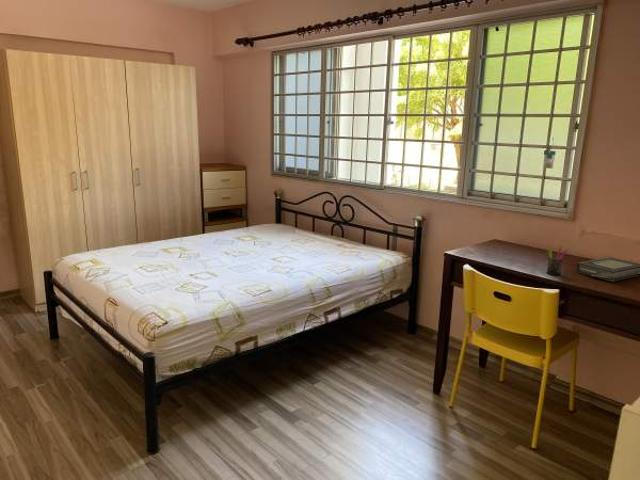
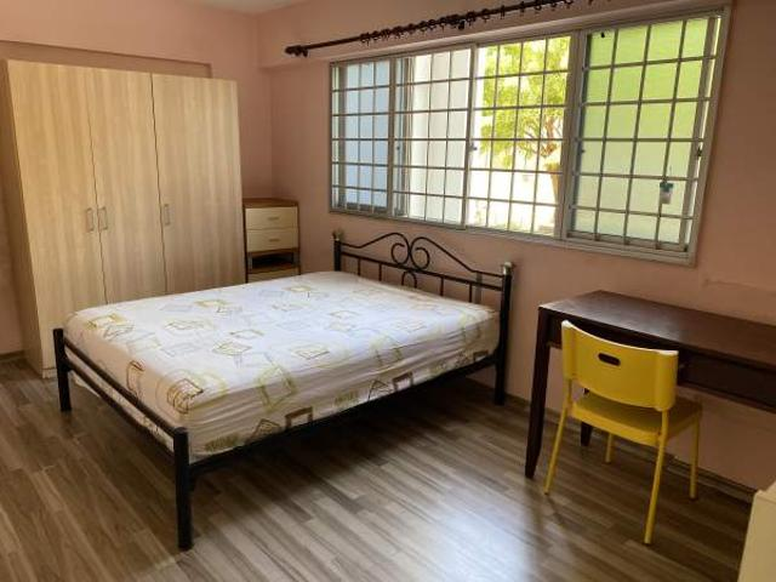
- book [575,256,640,283]
- pen holder [546,246,568,276]
